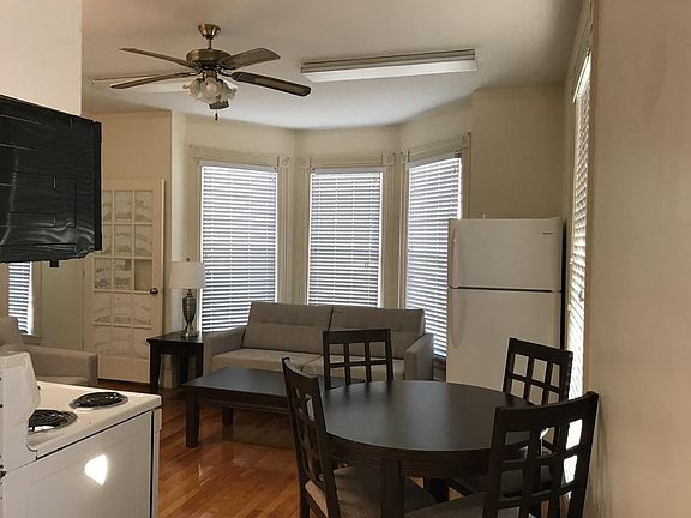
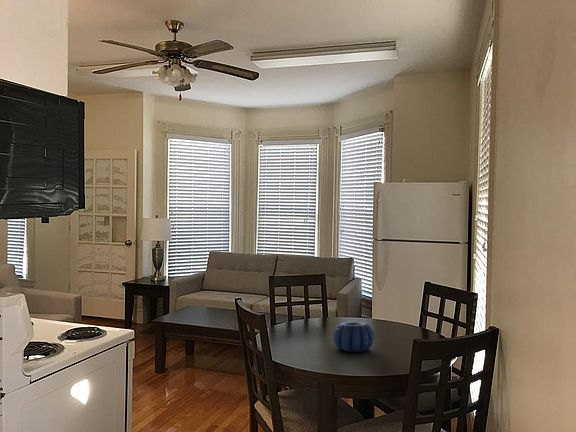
+ decorative bowl [332,321,376,353]
